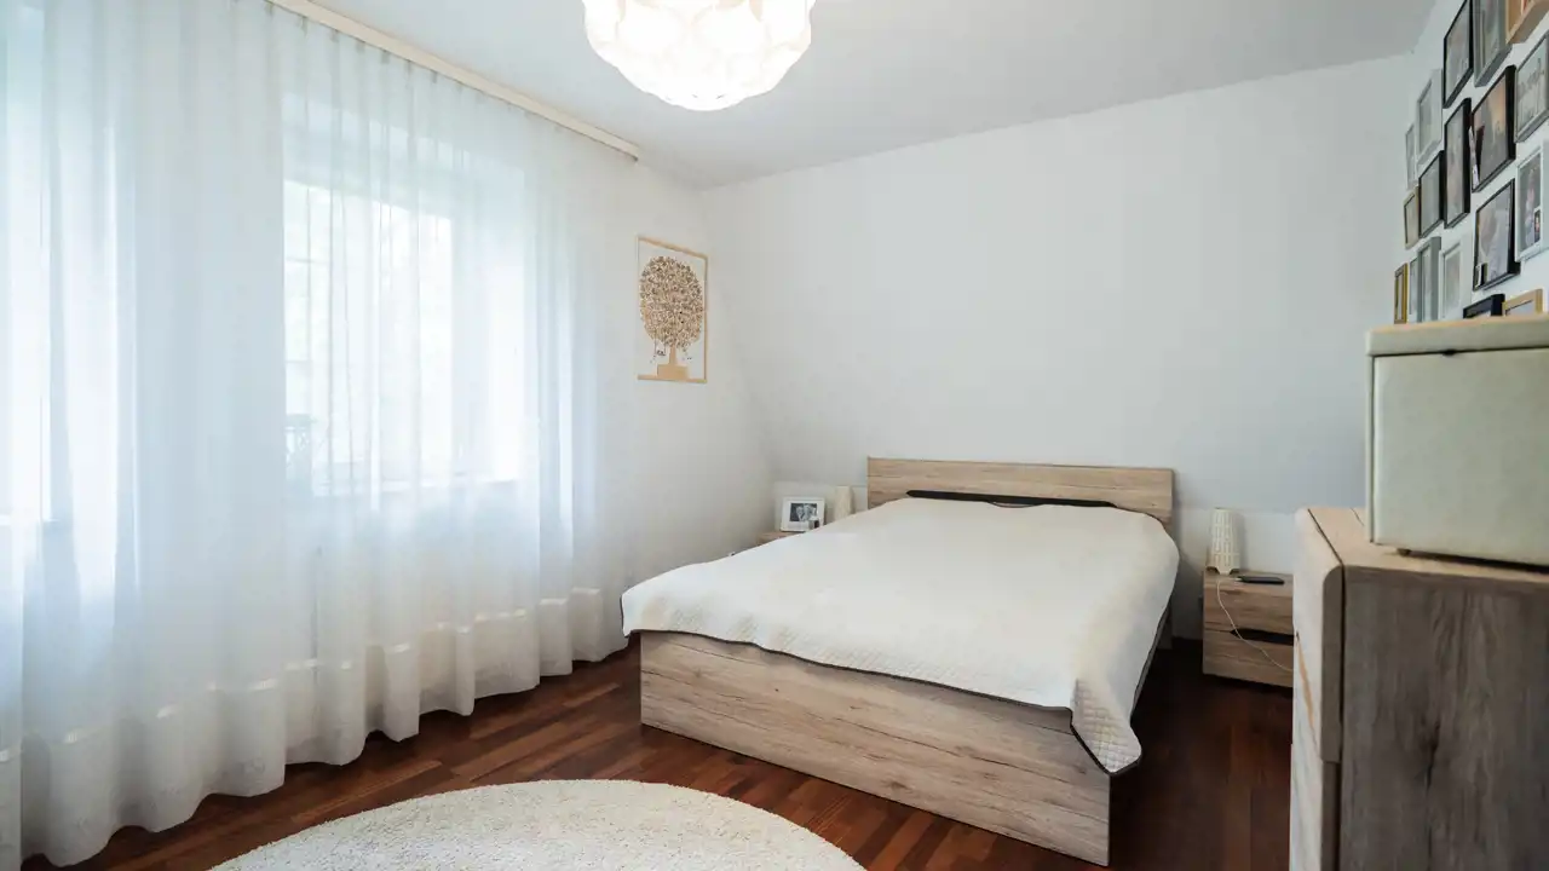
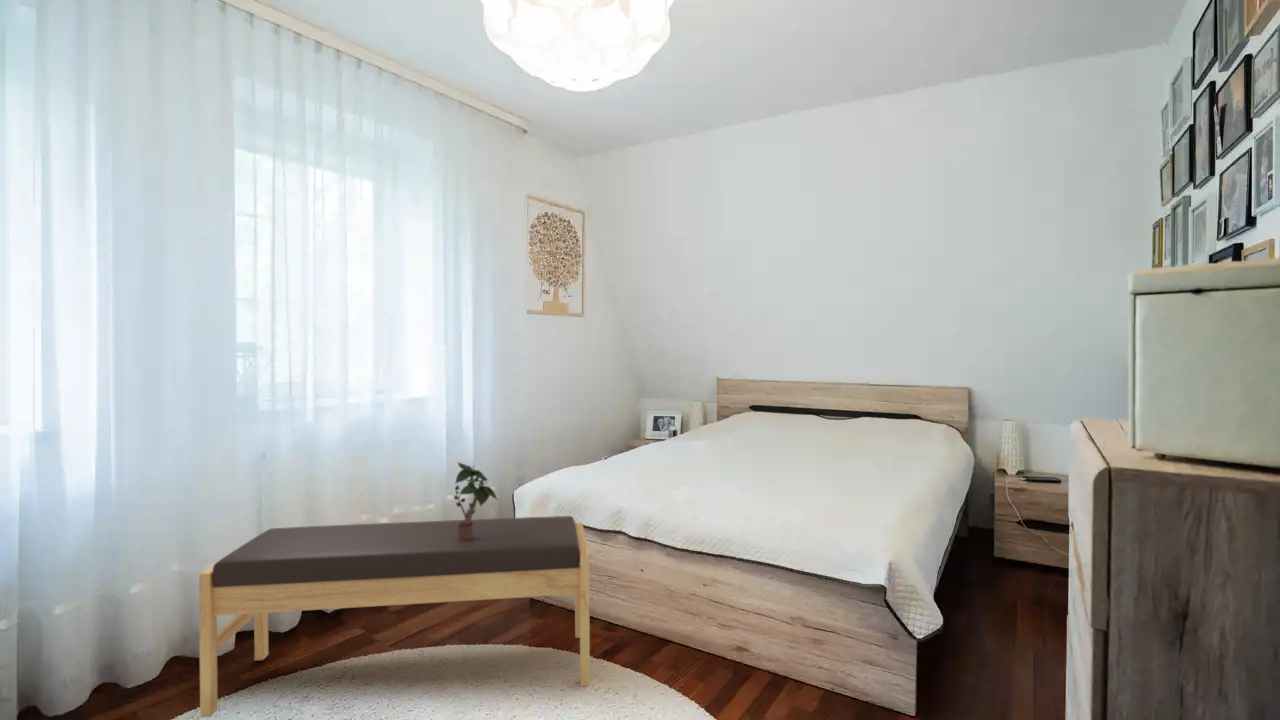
+ bench [198,515,591,719]
+ potted plant [453,461,498,540]
